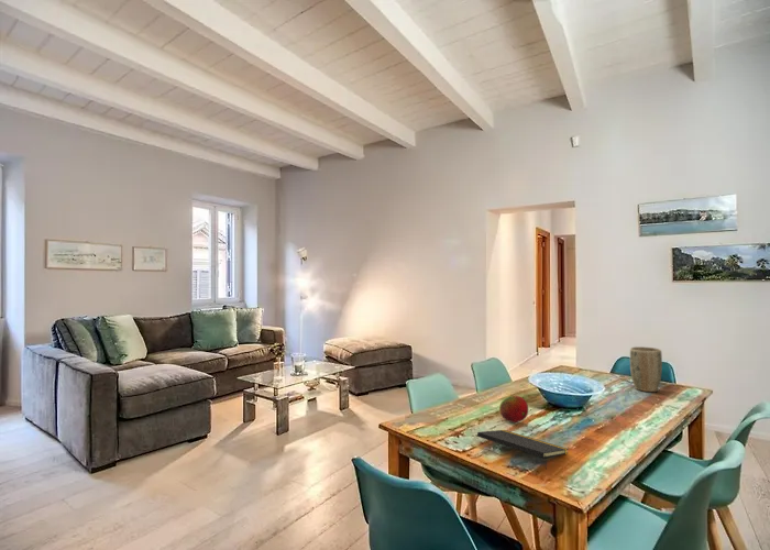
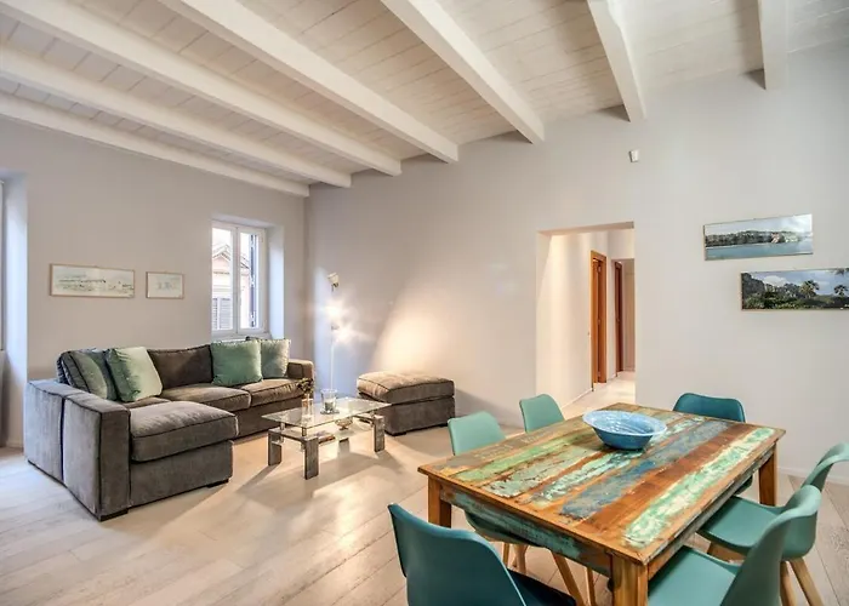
- fruit [498,395,529,424]
- notepad [476,429,569,471]
- plant pot [629,345,663,393]
